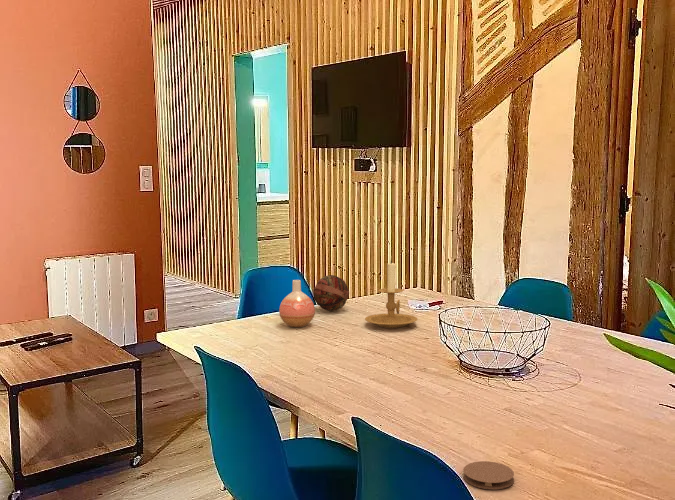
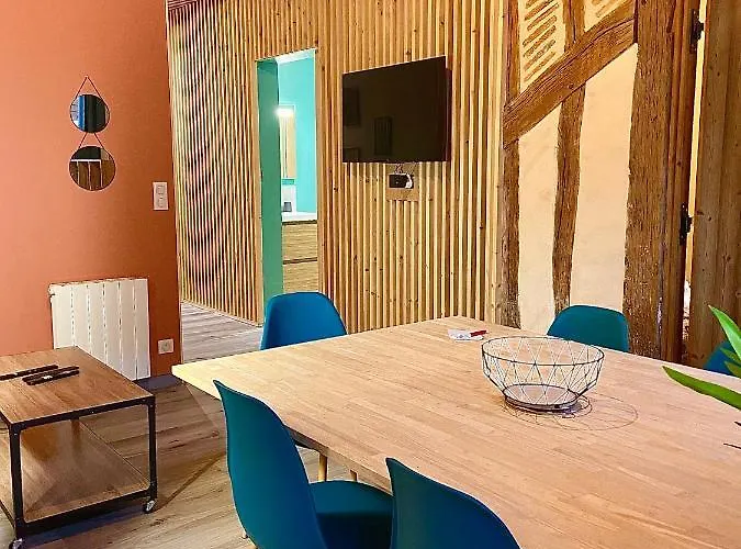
- candle holder [364,259,418,329]
- decorative ball [312,274,350,312]
- coaster [462,460,515,490]
- vase [278,279,316,328]
